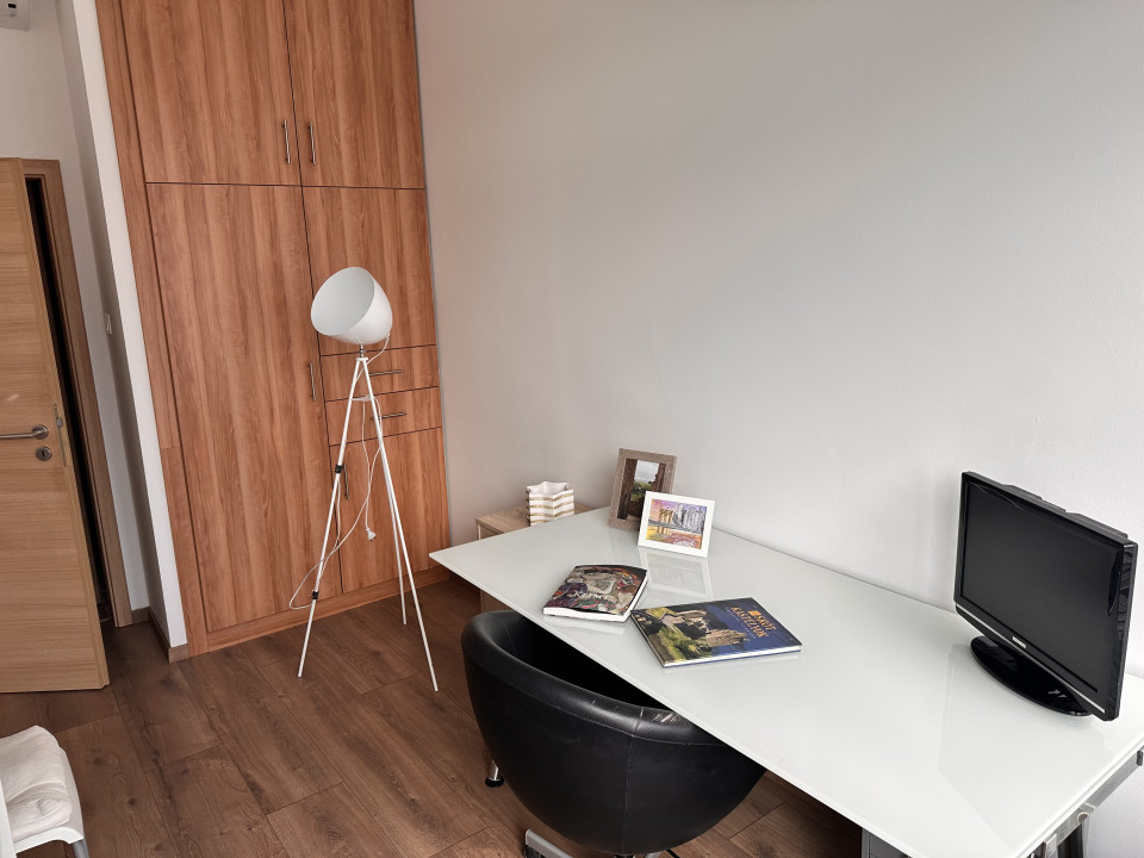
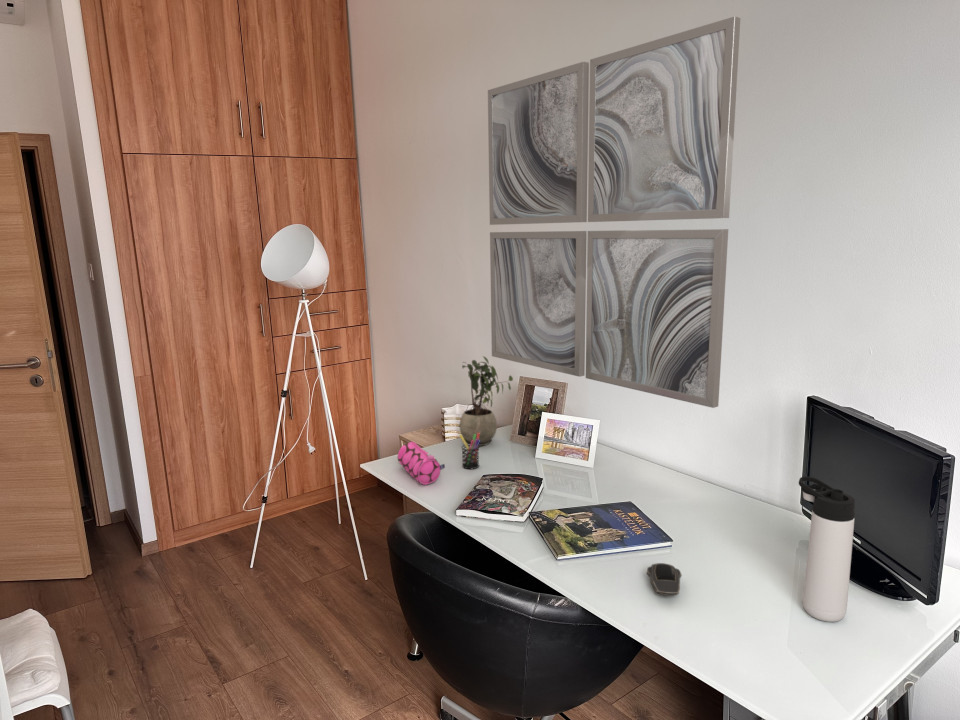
+ pen holder [458,433,480,470]
+ potted plant [459,355,514,448]
+ computer mouse [646,562,683,597]
+ wall art [487,15,741,409]
+ thermos bottle [798,475,856,623]
+ pencil case [397,441,446,486]
